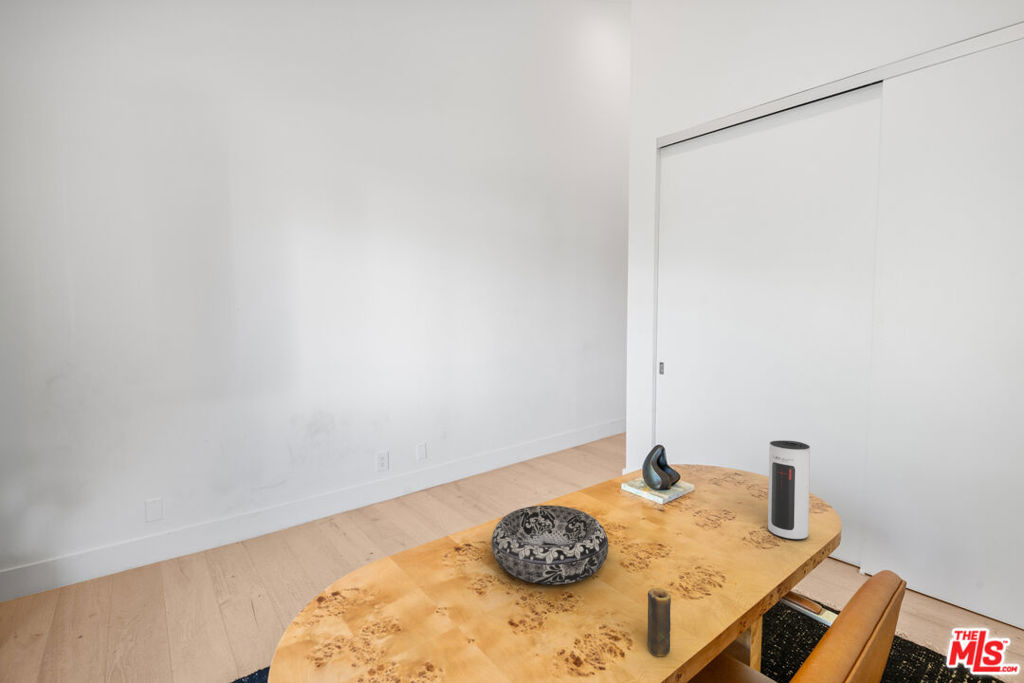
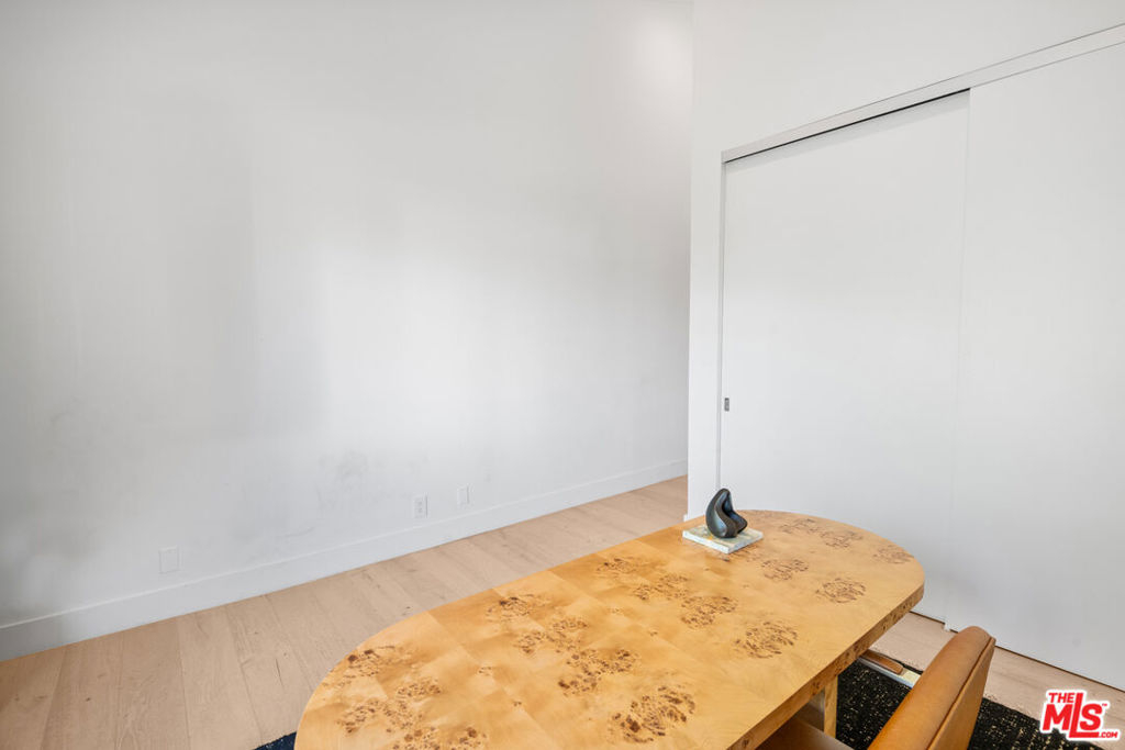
- speaker [767,439,811,540]
- candle [646,587,672,657]
- decorative bowl [491,504,609,585]
